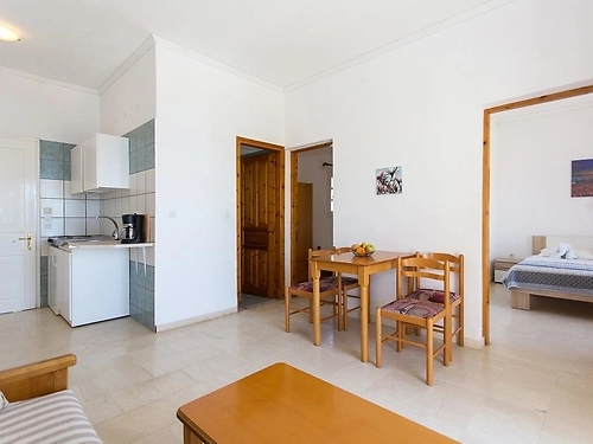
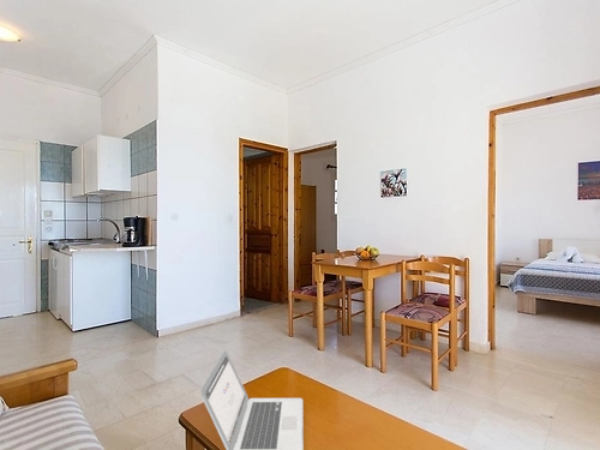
+ laptop [199,349,305,450]
